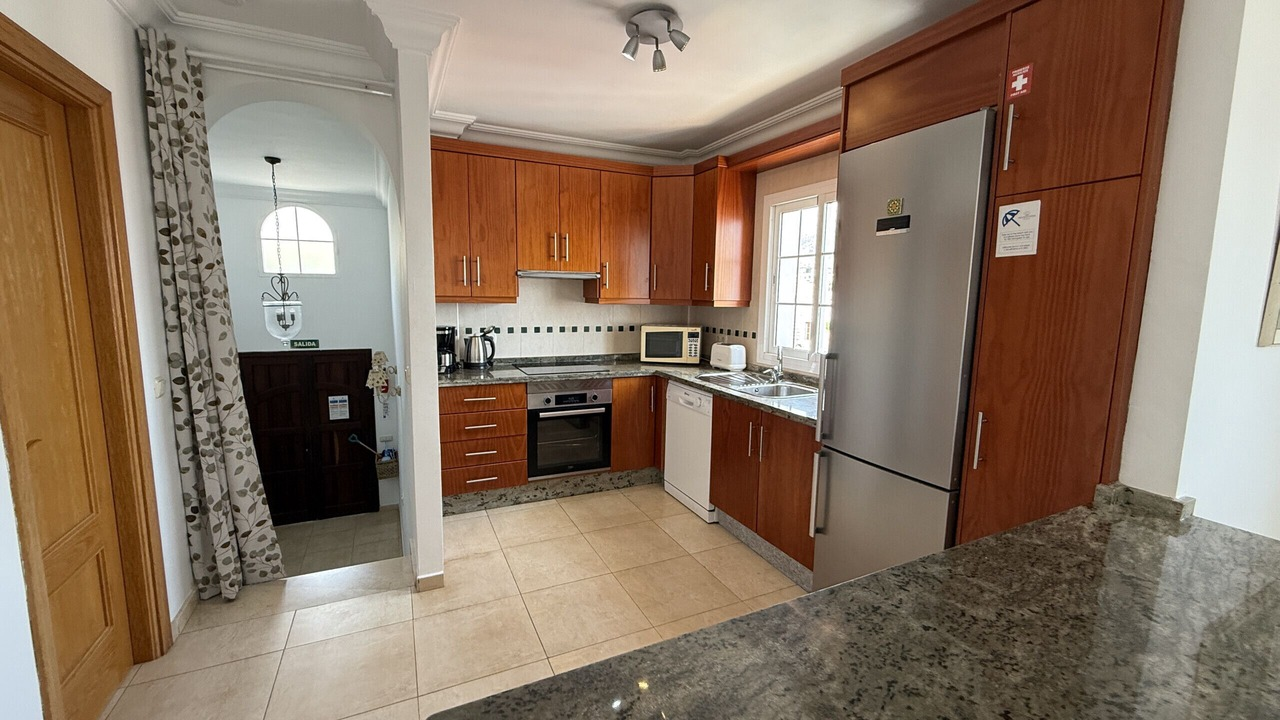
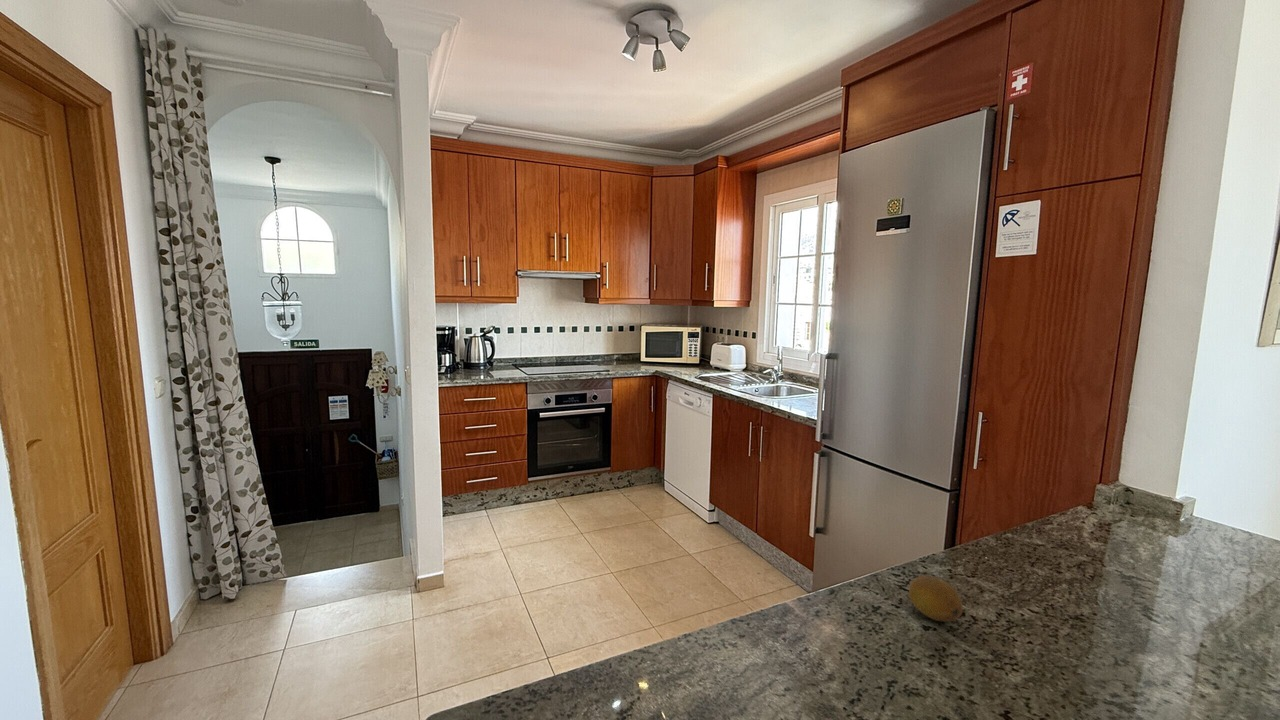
+ fruit [908,574,964,623]
